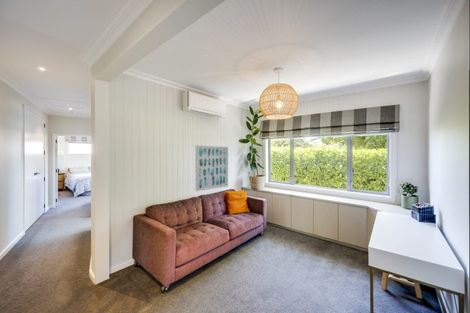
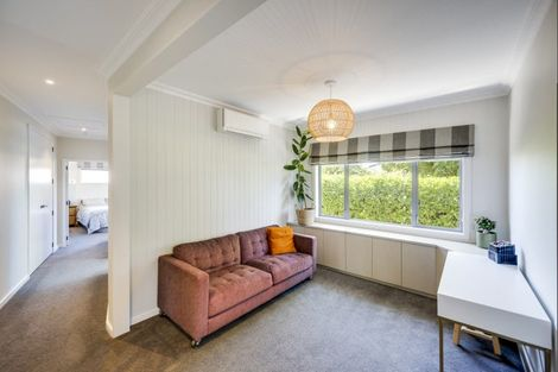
- wall art [194,145,229,192]
